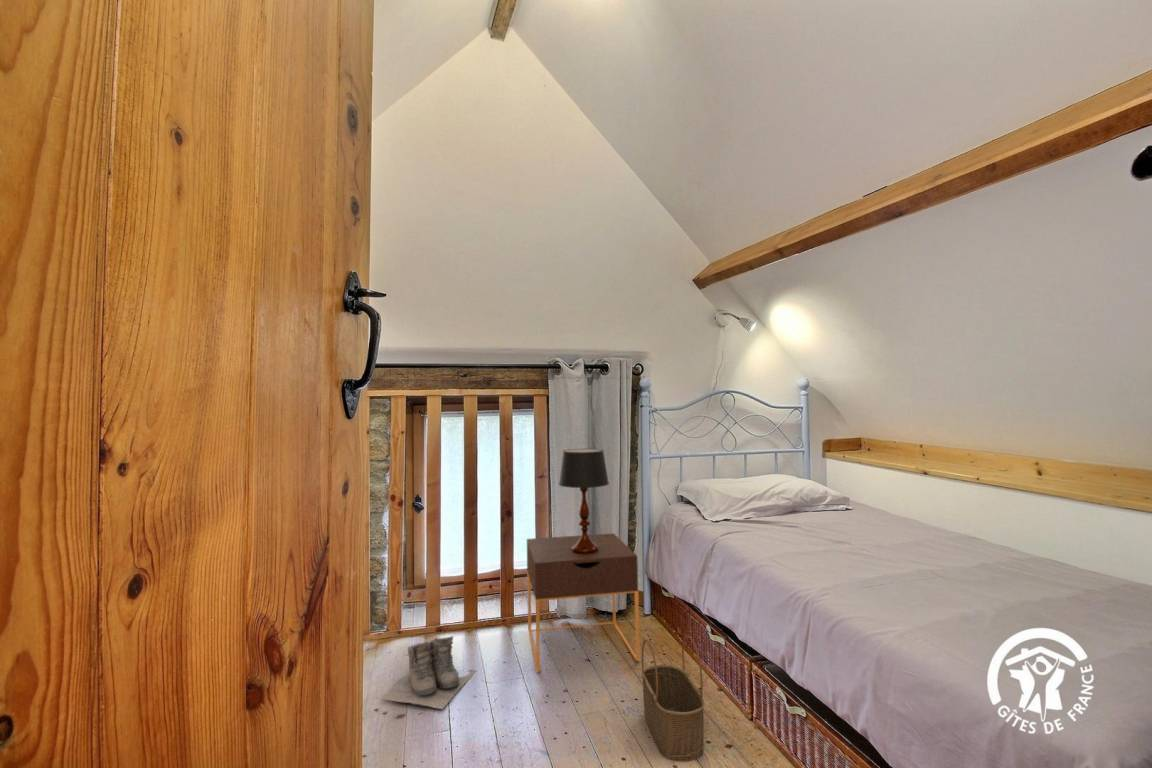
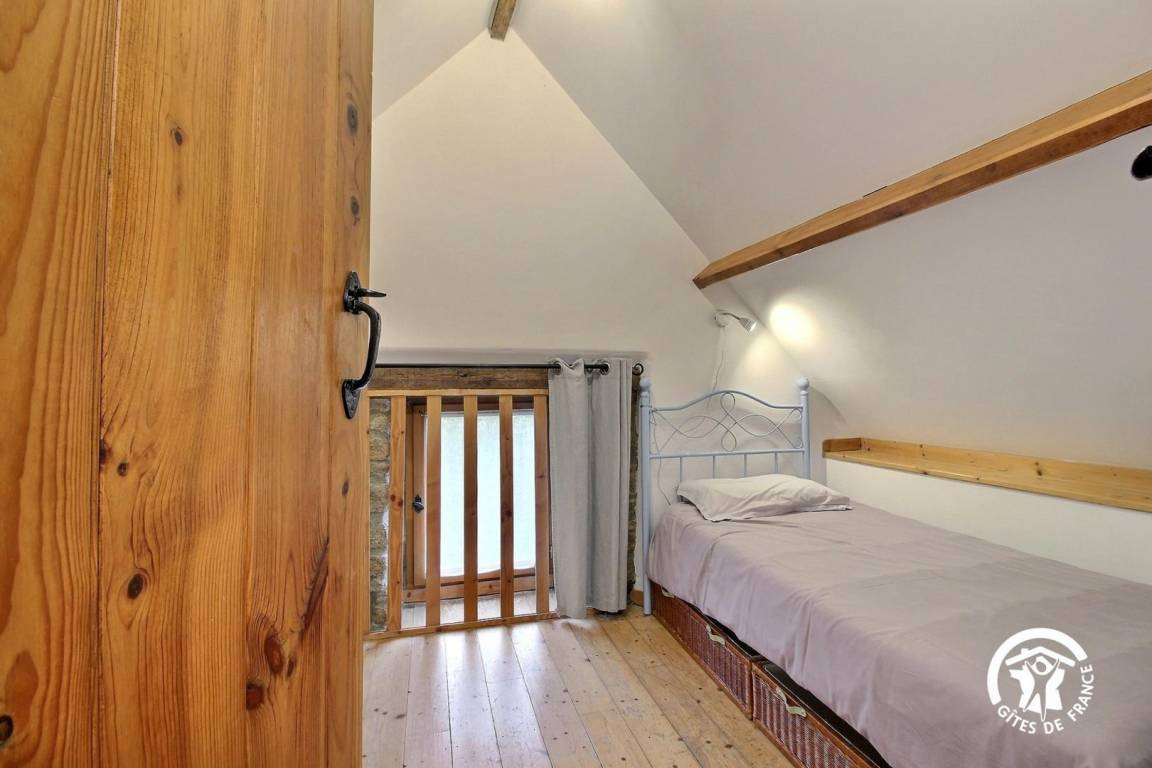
- table lamp [558,448,610,554]
- nightstand [526,532,641,674]
- wicker basket [641,634,705,763]
- boots [379,635,478,710]
